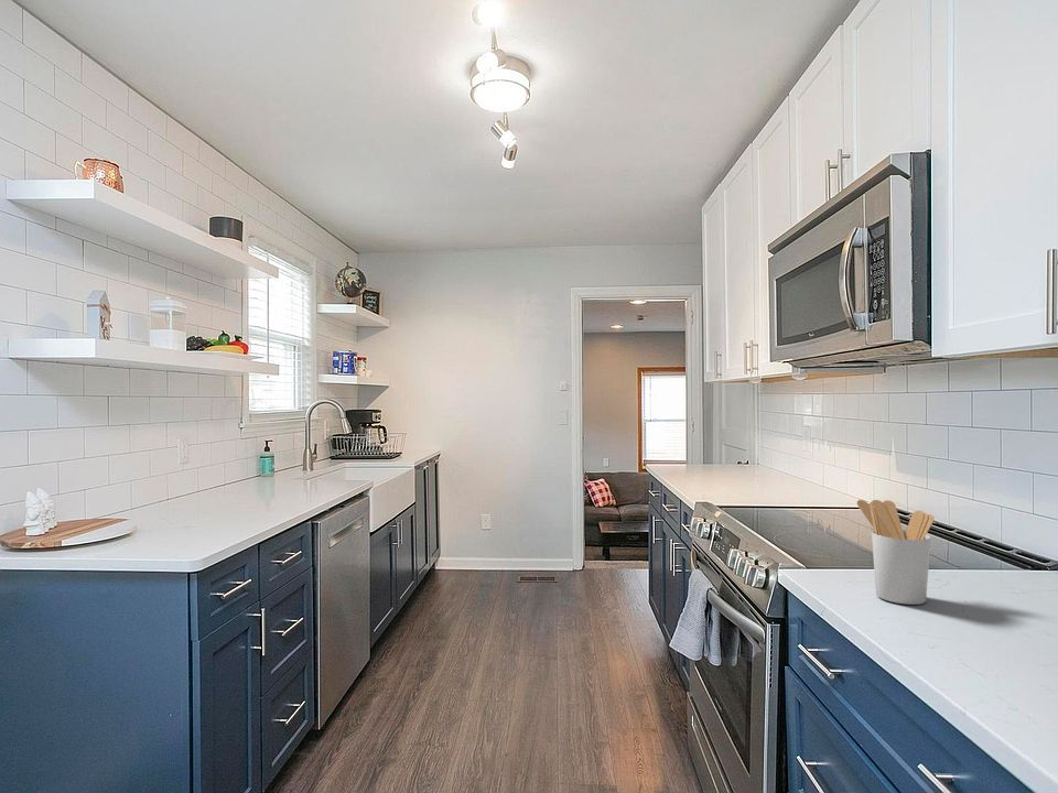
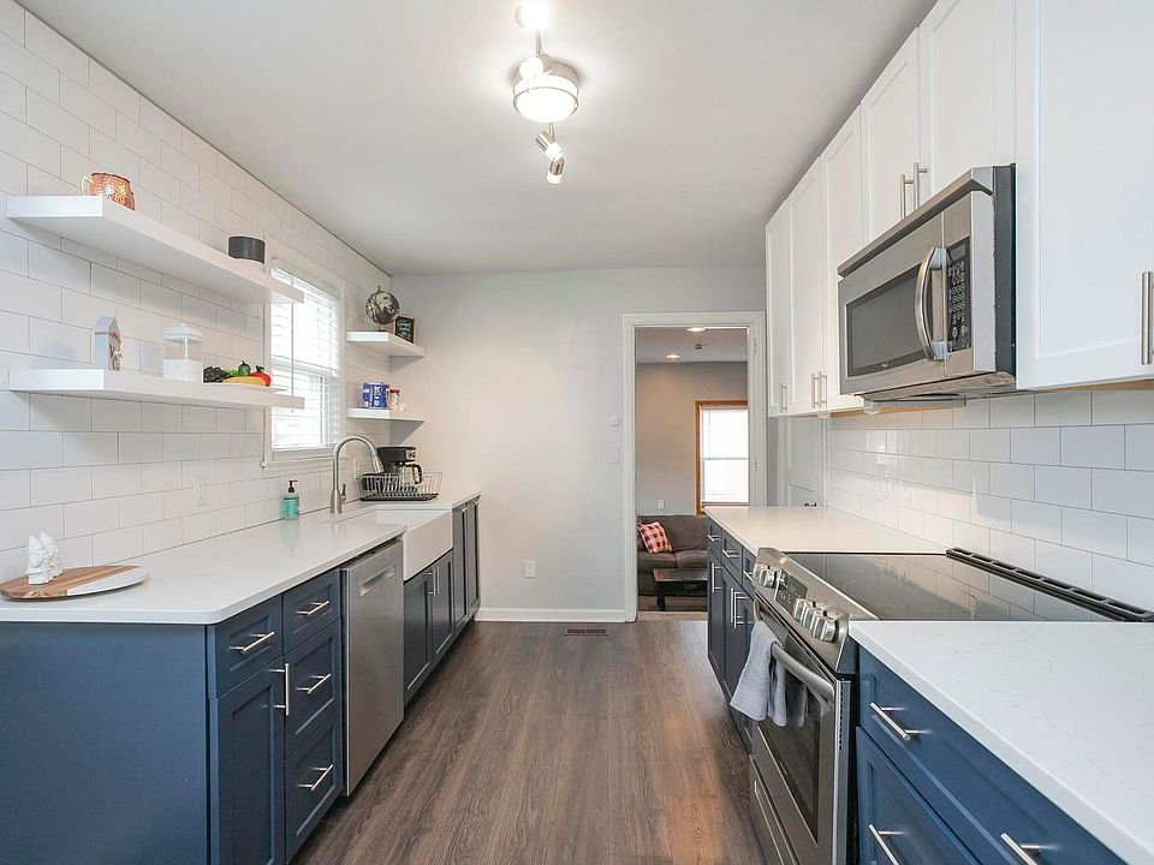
- utensil holder [856,499,935,606]
